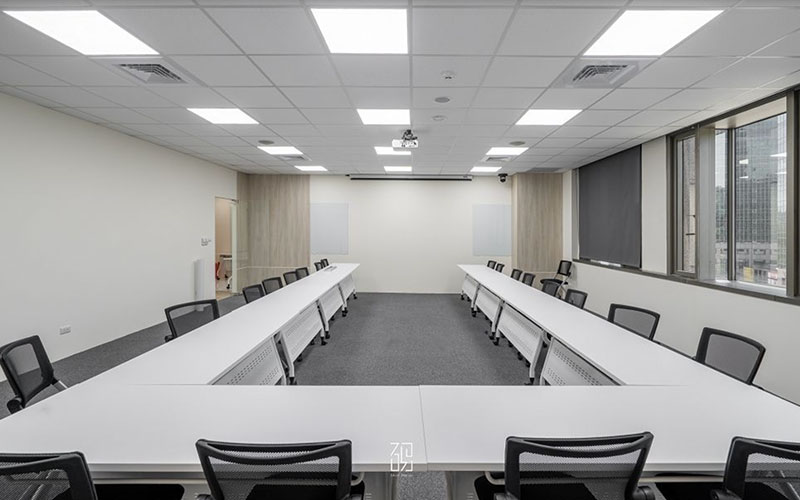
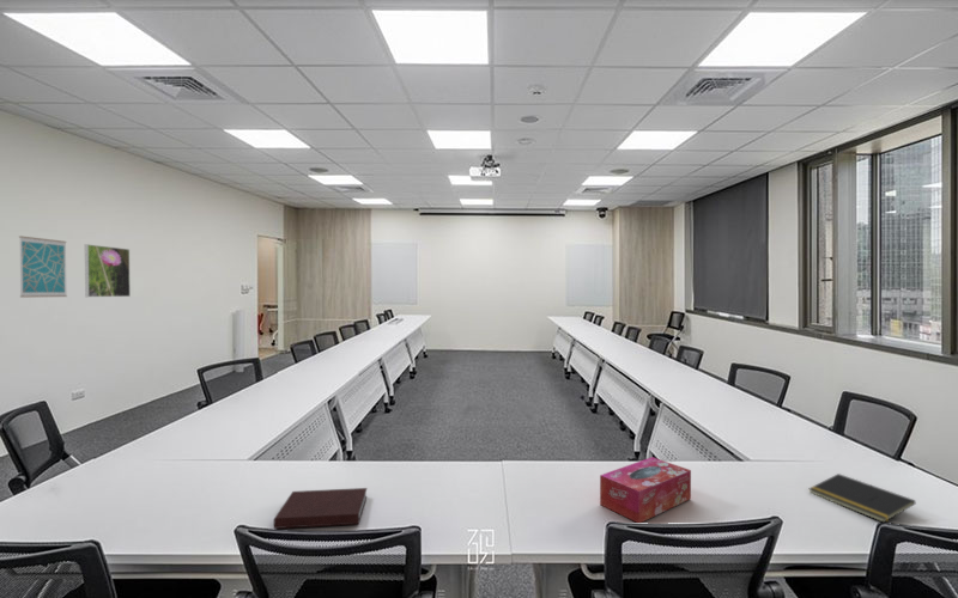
+ notebook [273,487,369,530]
+ tissue box [599,456,692,524]
+ notepad [808,472,916,524]
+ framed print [84,243,132,298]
+ wall art [18,234,68,299]
